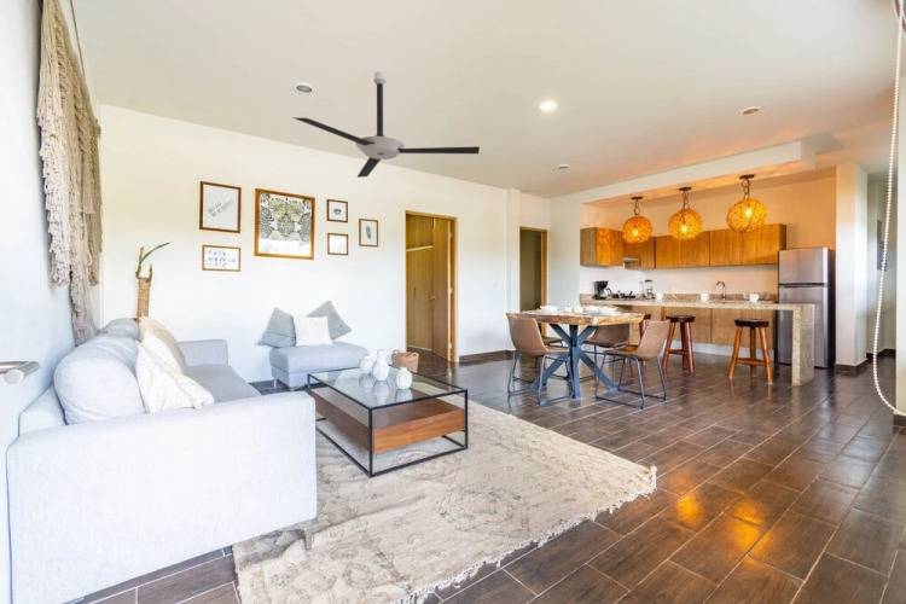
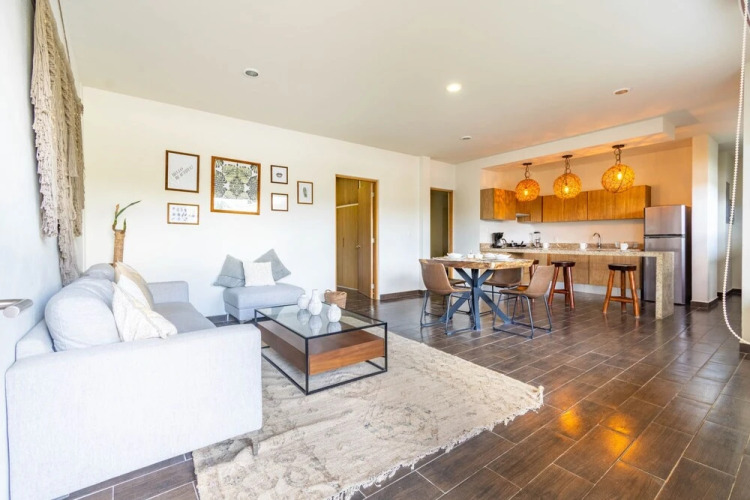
- ceiling fan [291,70,481,179]
